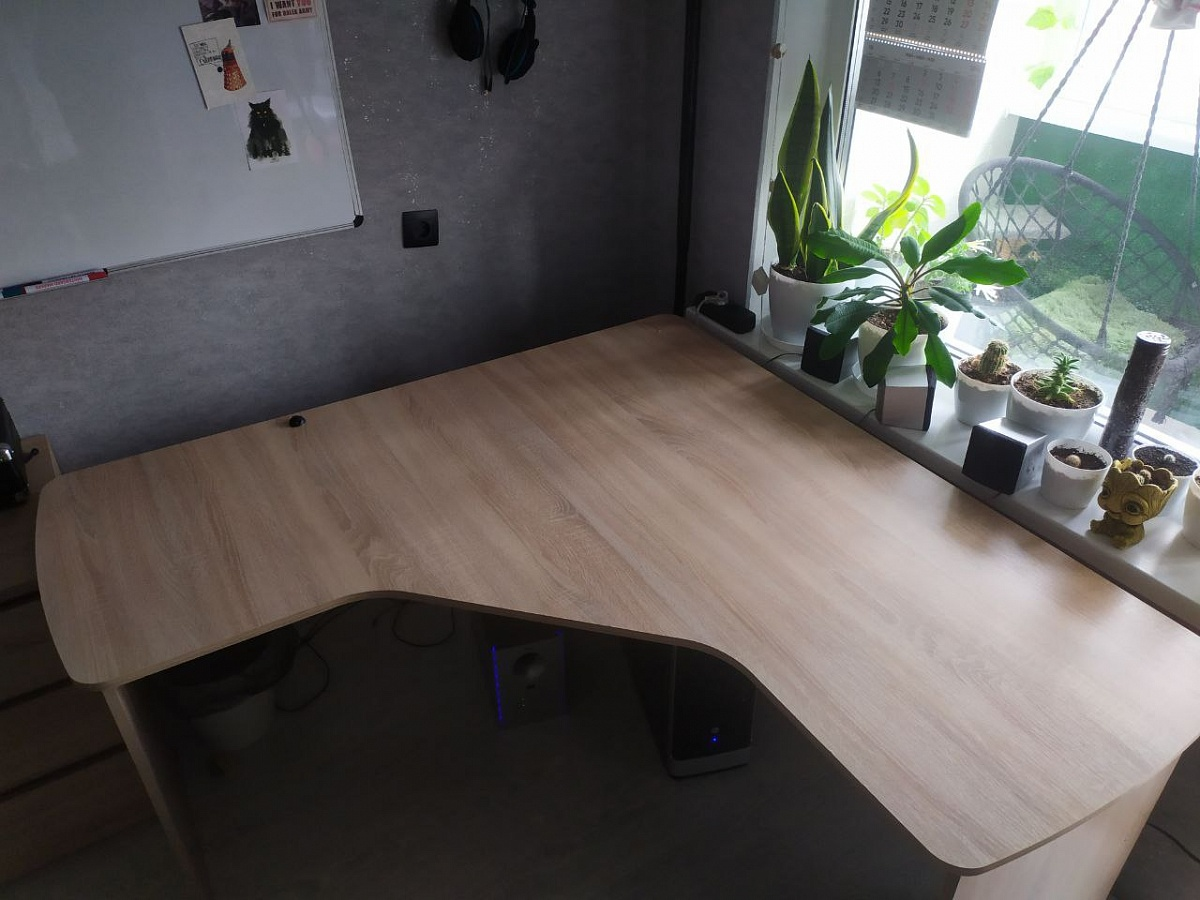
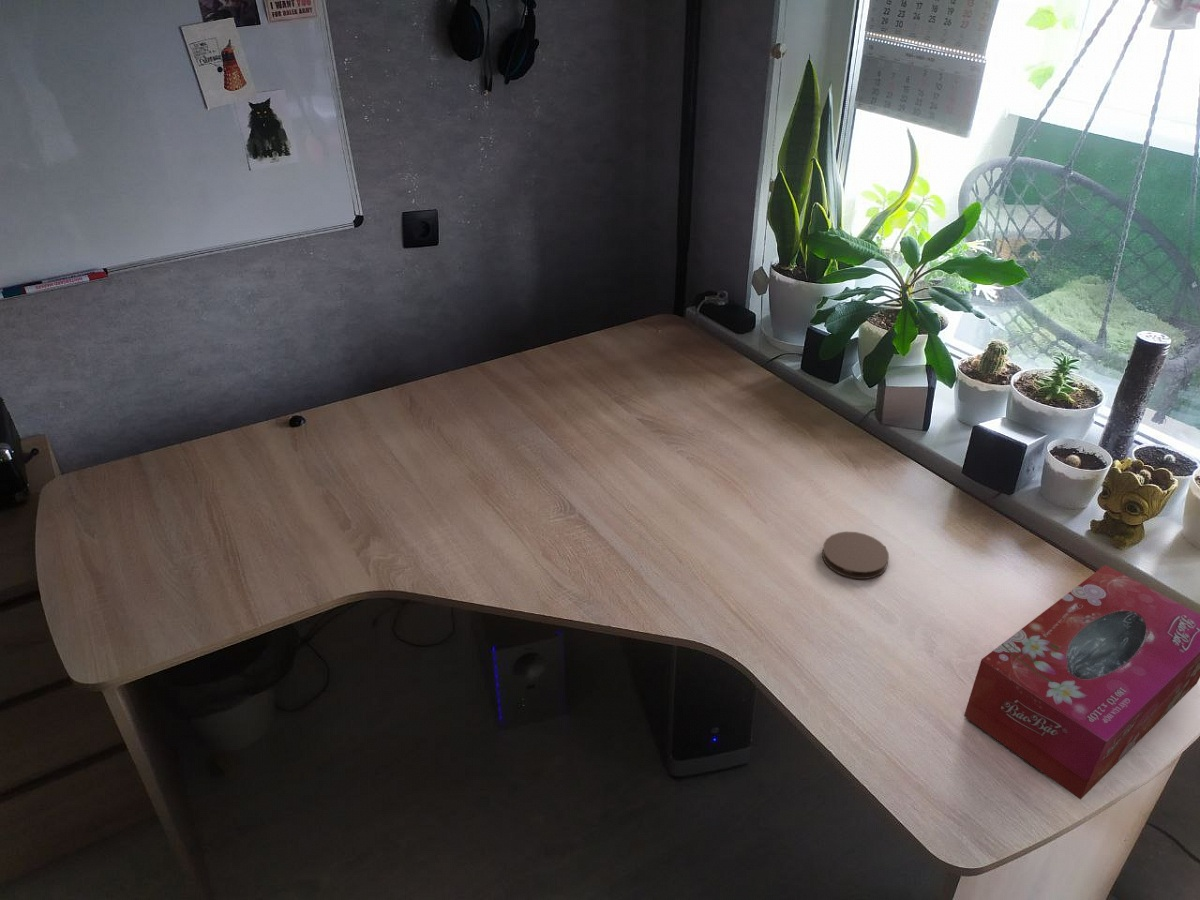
+ coaster [821,531,890,580]
+ tissue box [963,564,1200,801]
